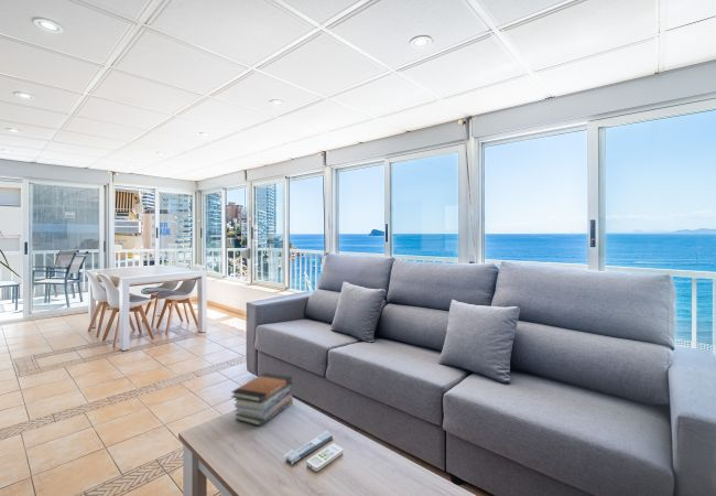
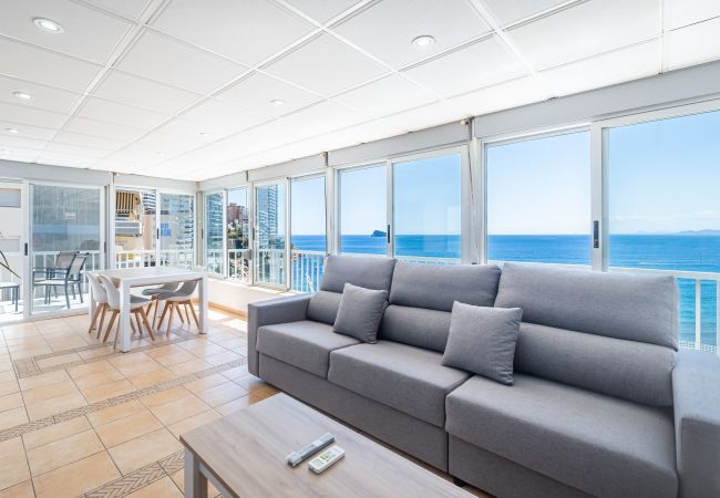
- book stack [230,371,294,427]
